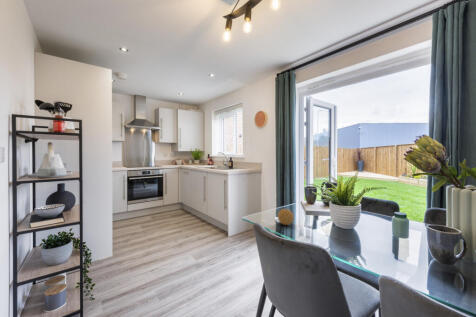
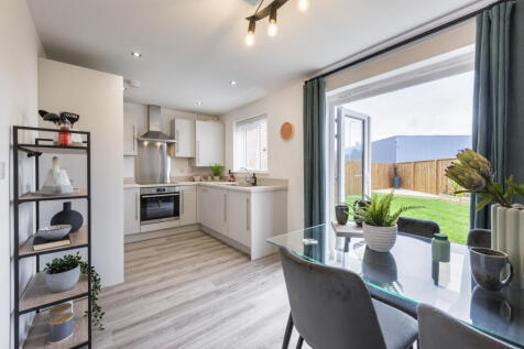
- fruit [277,208,295,226]
